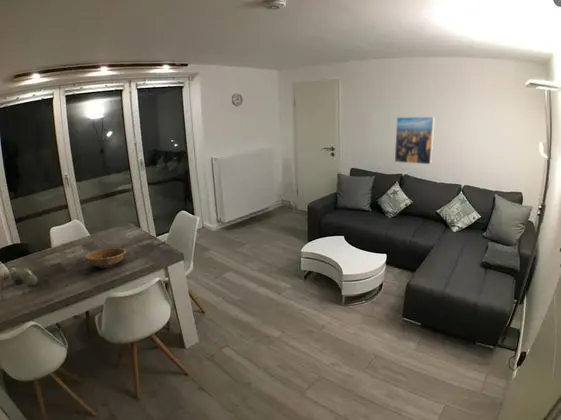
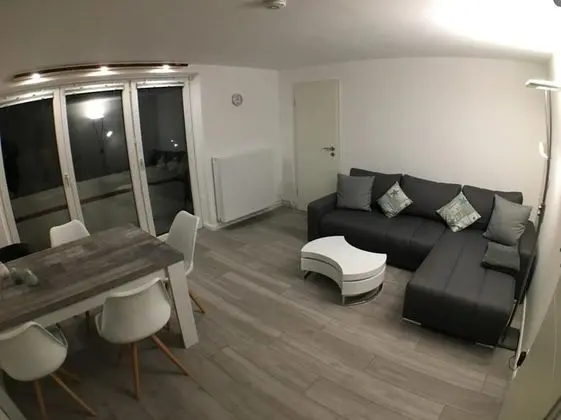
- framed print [394,116,436,165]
- decorative bowl [84,247,127,268]
